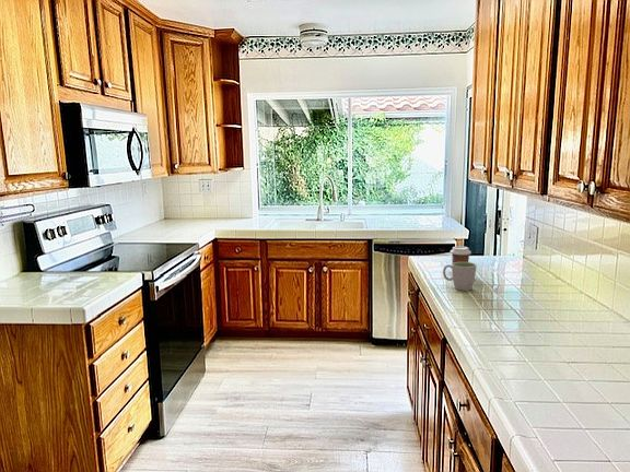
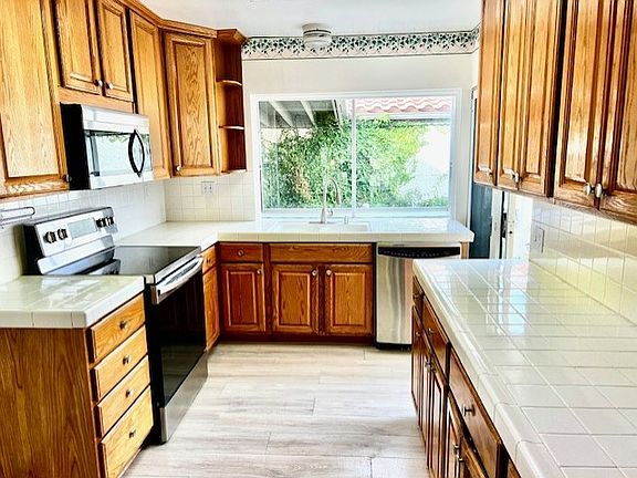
- coffee cup [450,245,472,263]
- mug [442,261,478,292]
